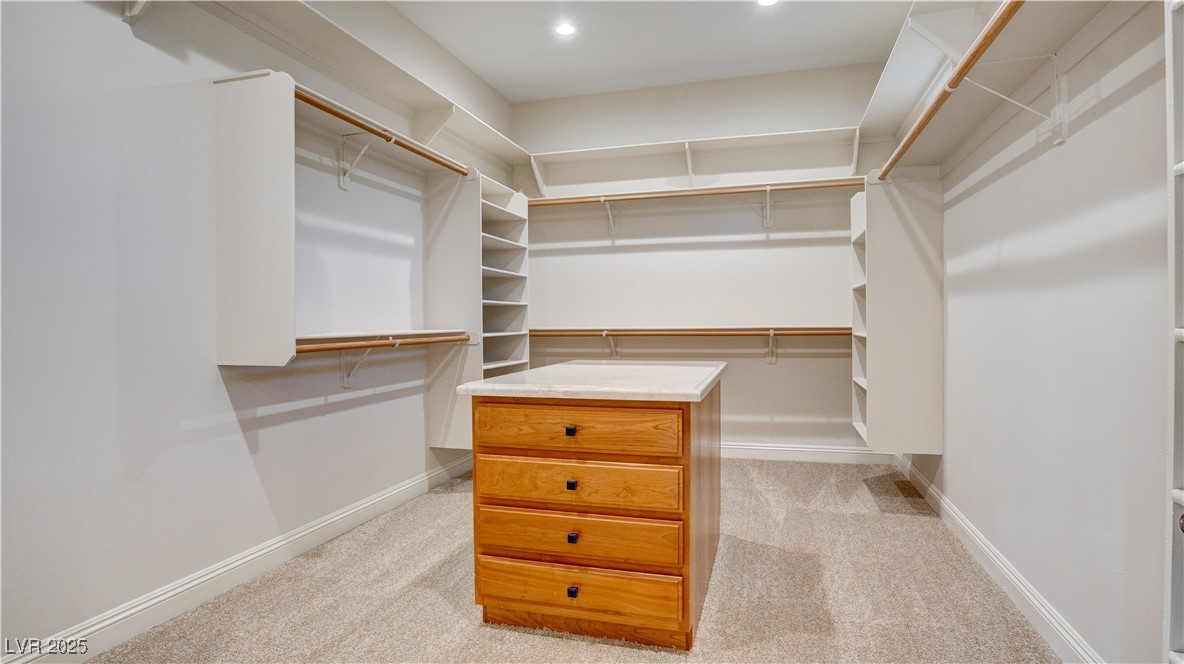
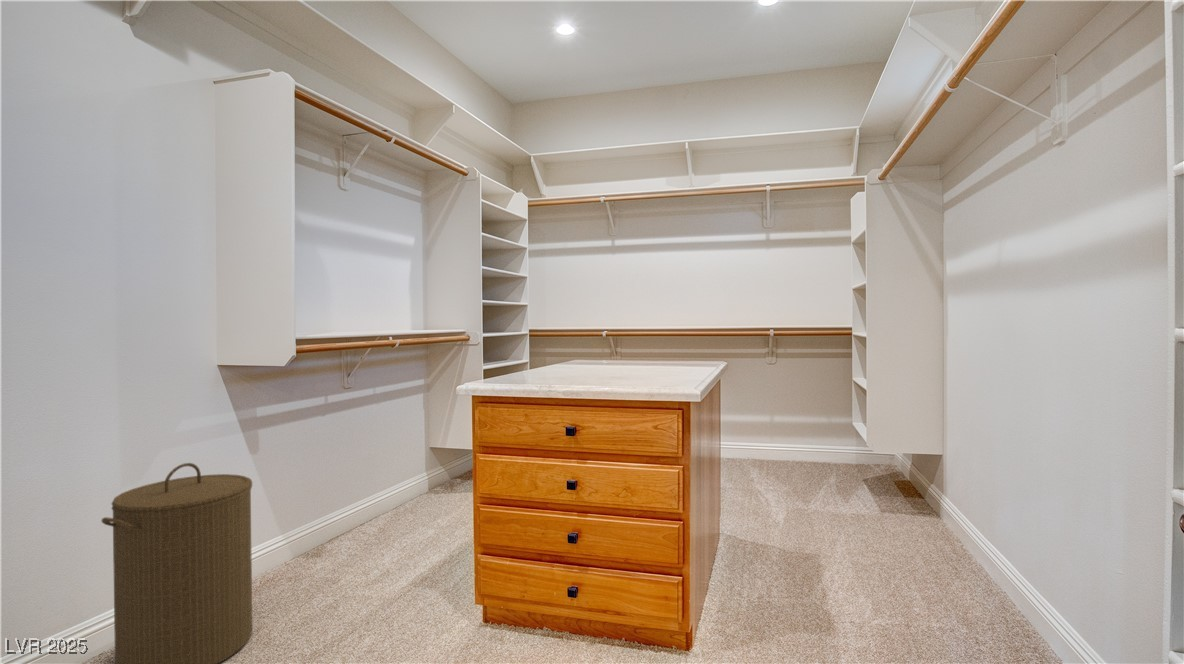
+ laundry hamper [100,462,253,664]
